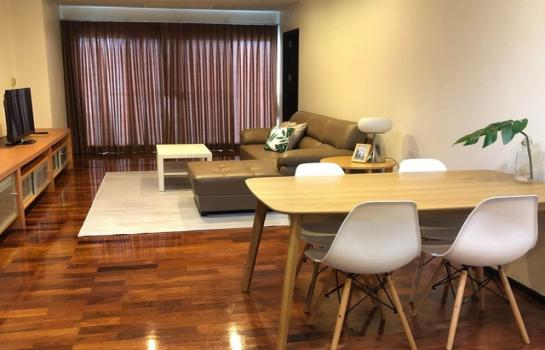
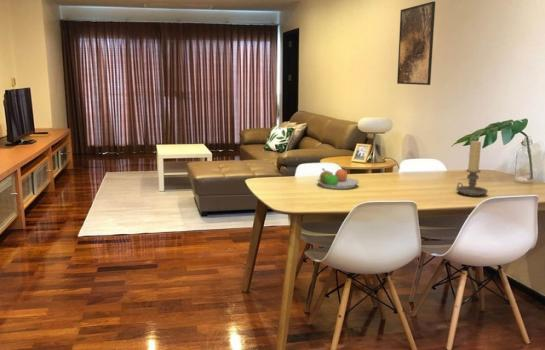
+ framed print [396,0,436,86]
+ fruit bowl [316,167,360,190]
+ candle holder [455,140,489,197]
